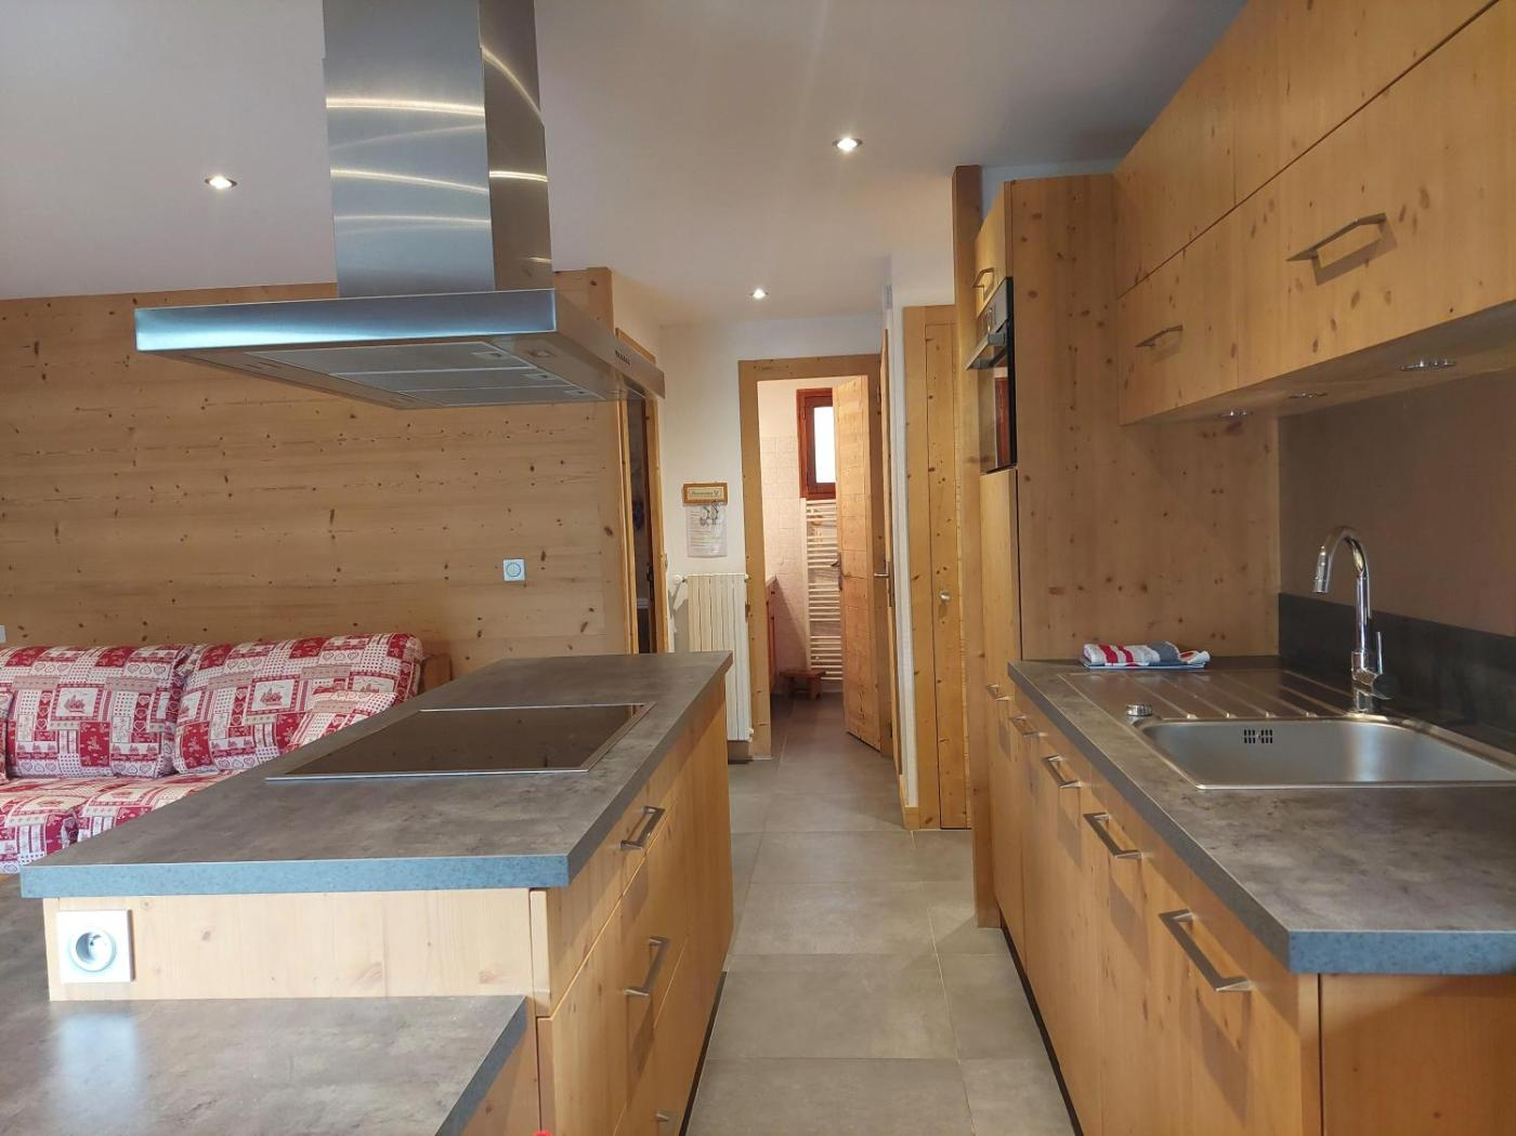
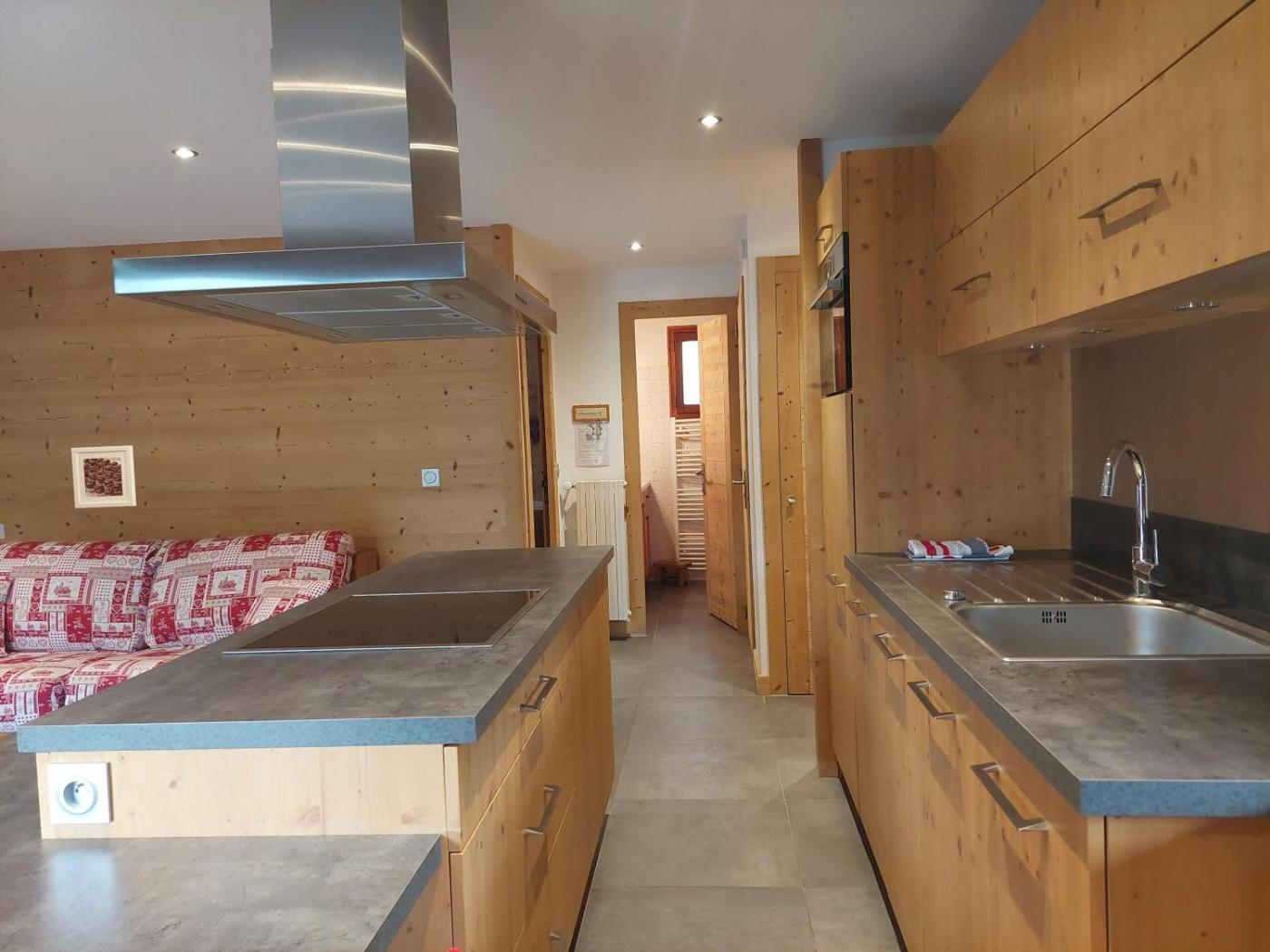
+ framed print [71,445,137,510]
